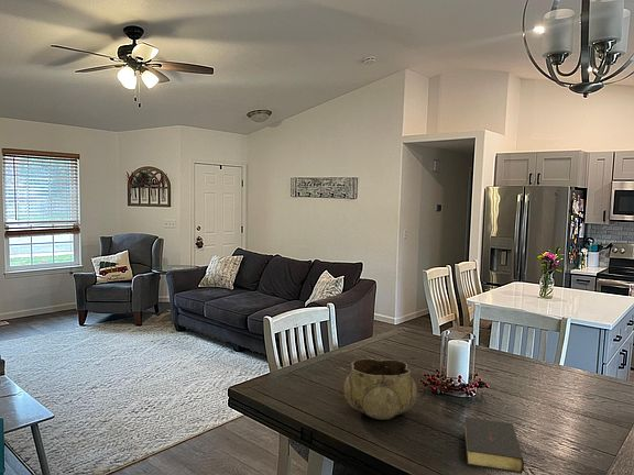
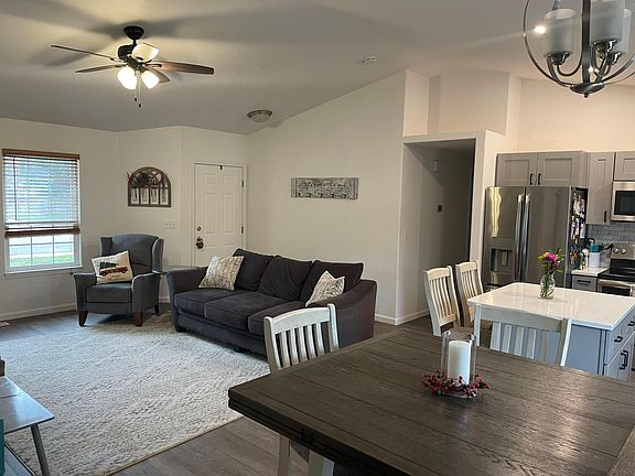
- bible [463,417,525,474]
- decorative bowl [342,357,418,421]
